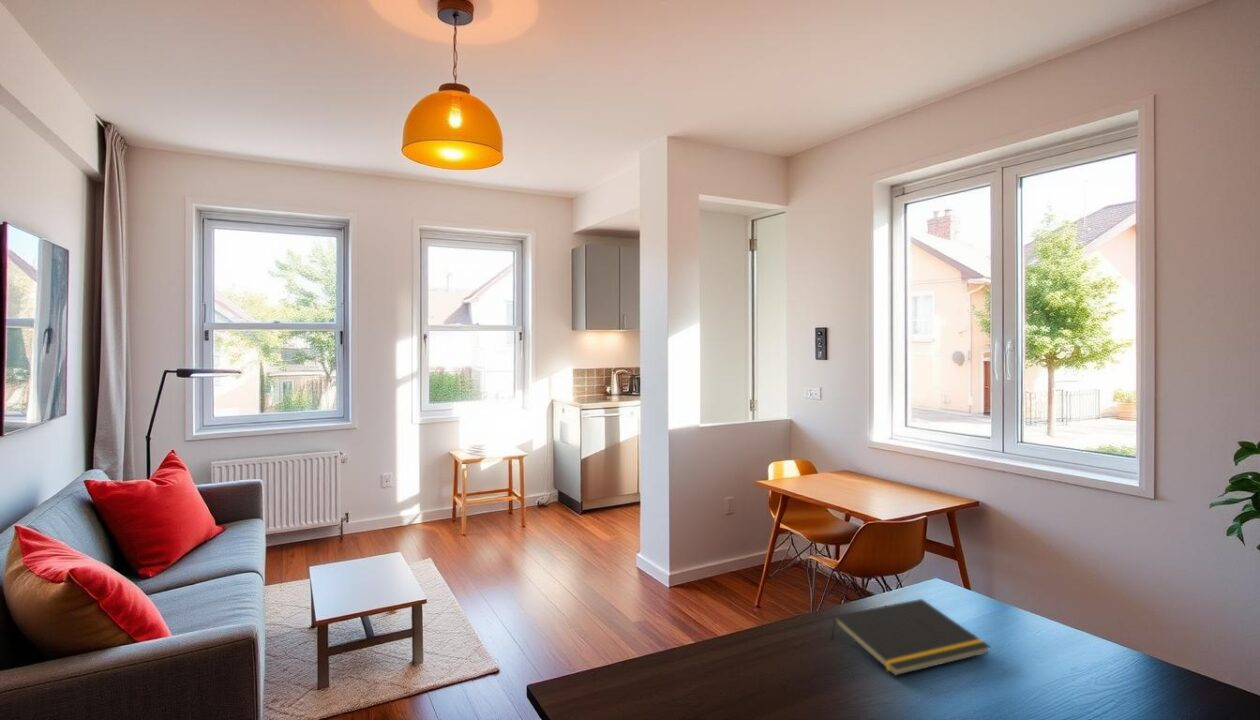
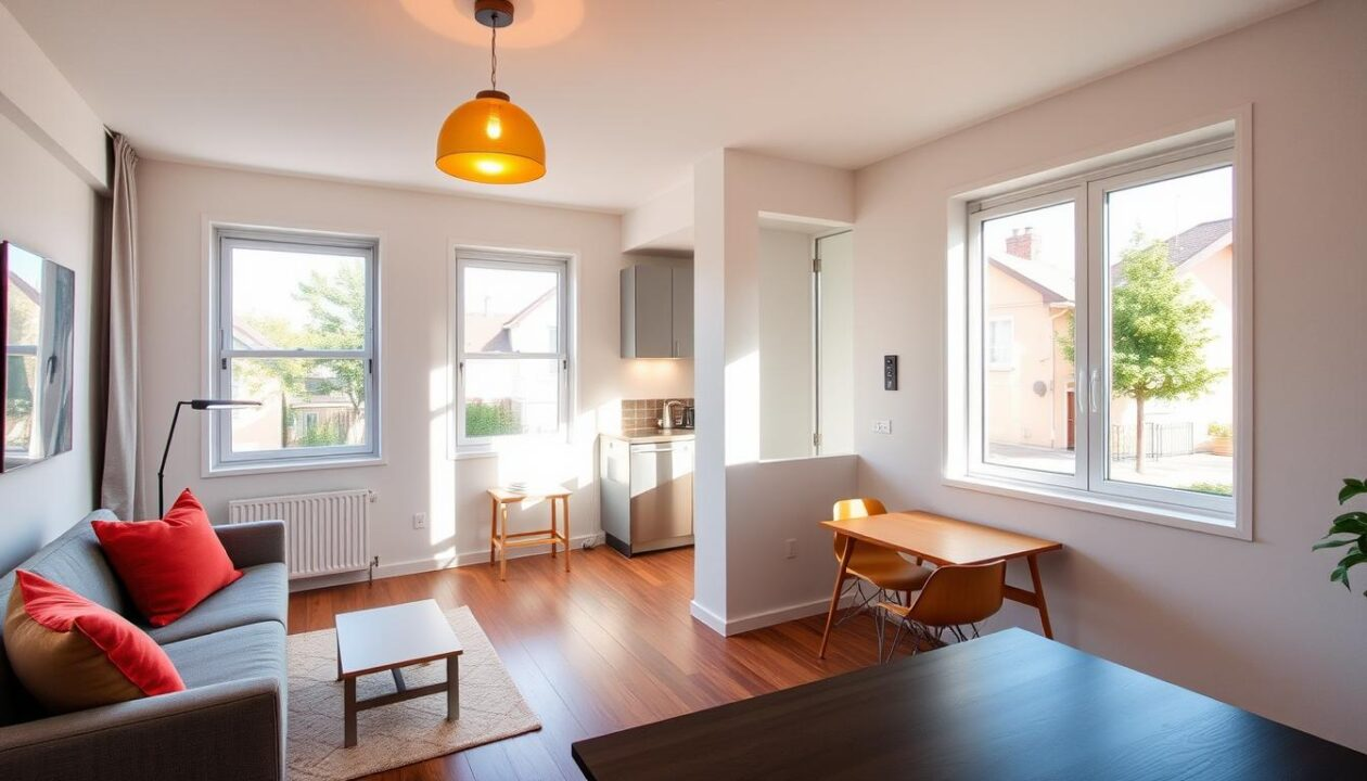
- notepad [830,598,992,677]
